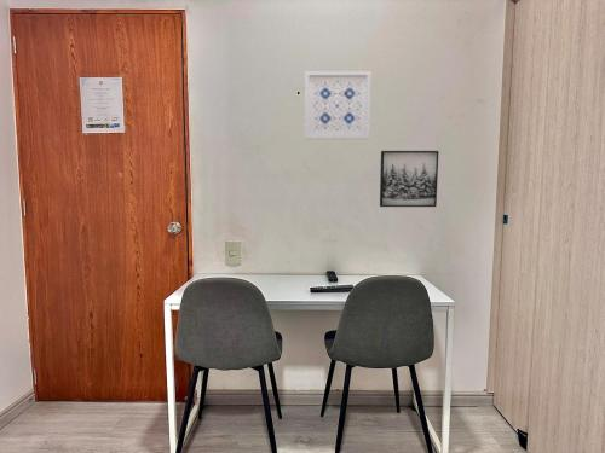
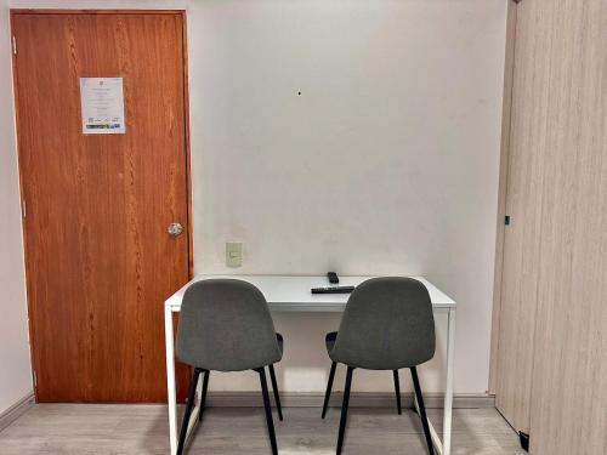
- wall art [304,70,373,140]
- wall art [379,150,439,208]
